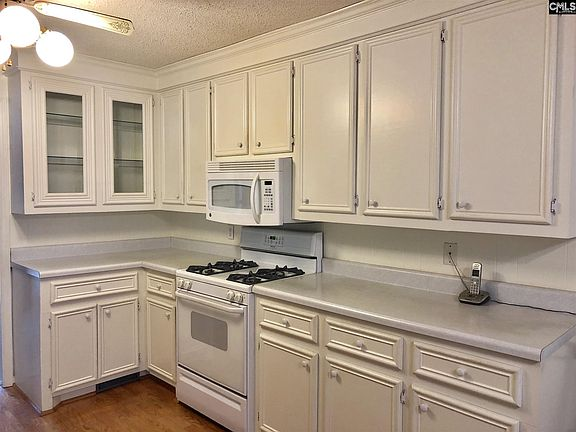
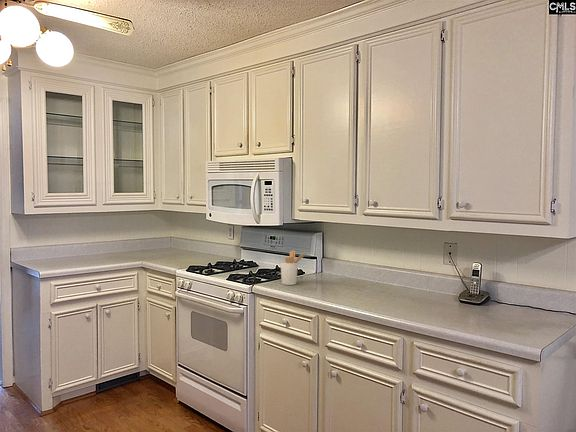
+ utensil holder [280,249,307,286]
